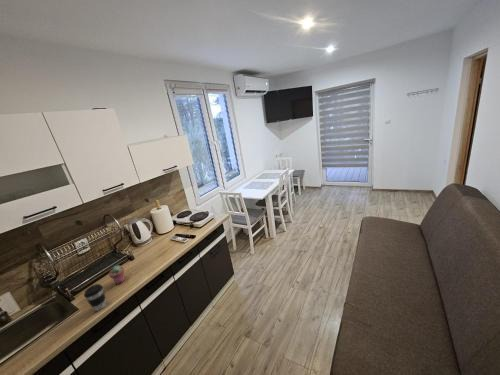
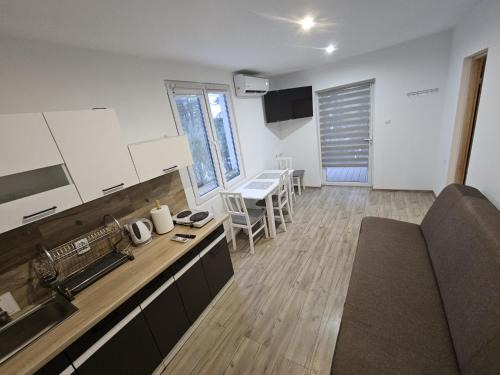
- coffee cup [83,283,107,312]
- potted succulent [108,265,126,285]
